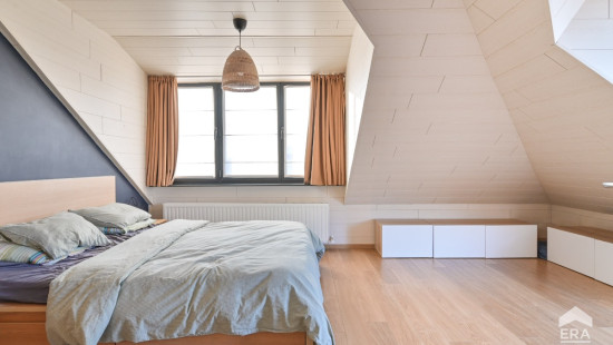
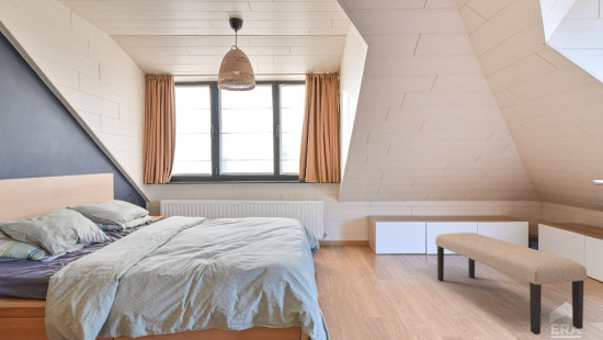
+ bench [434,231,588,336]
